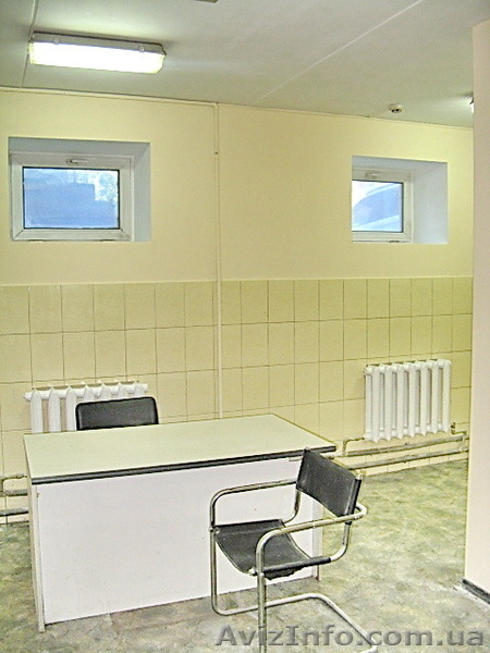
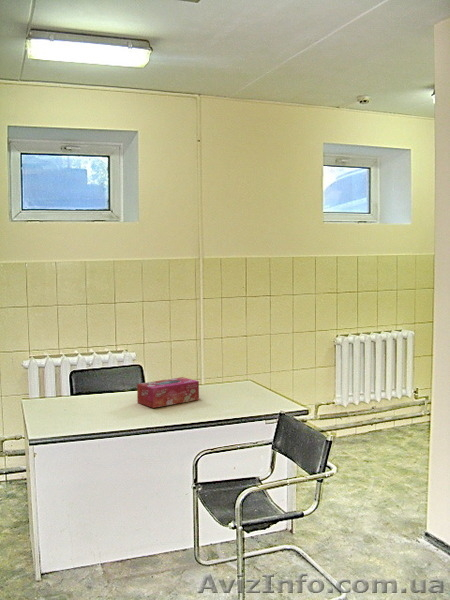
+ tissue box [136,376,200,409]
